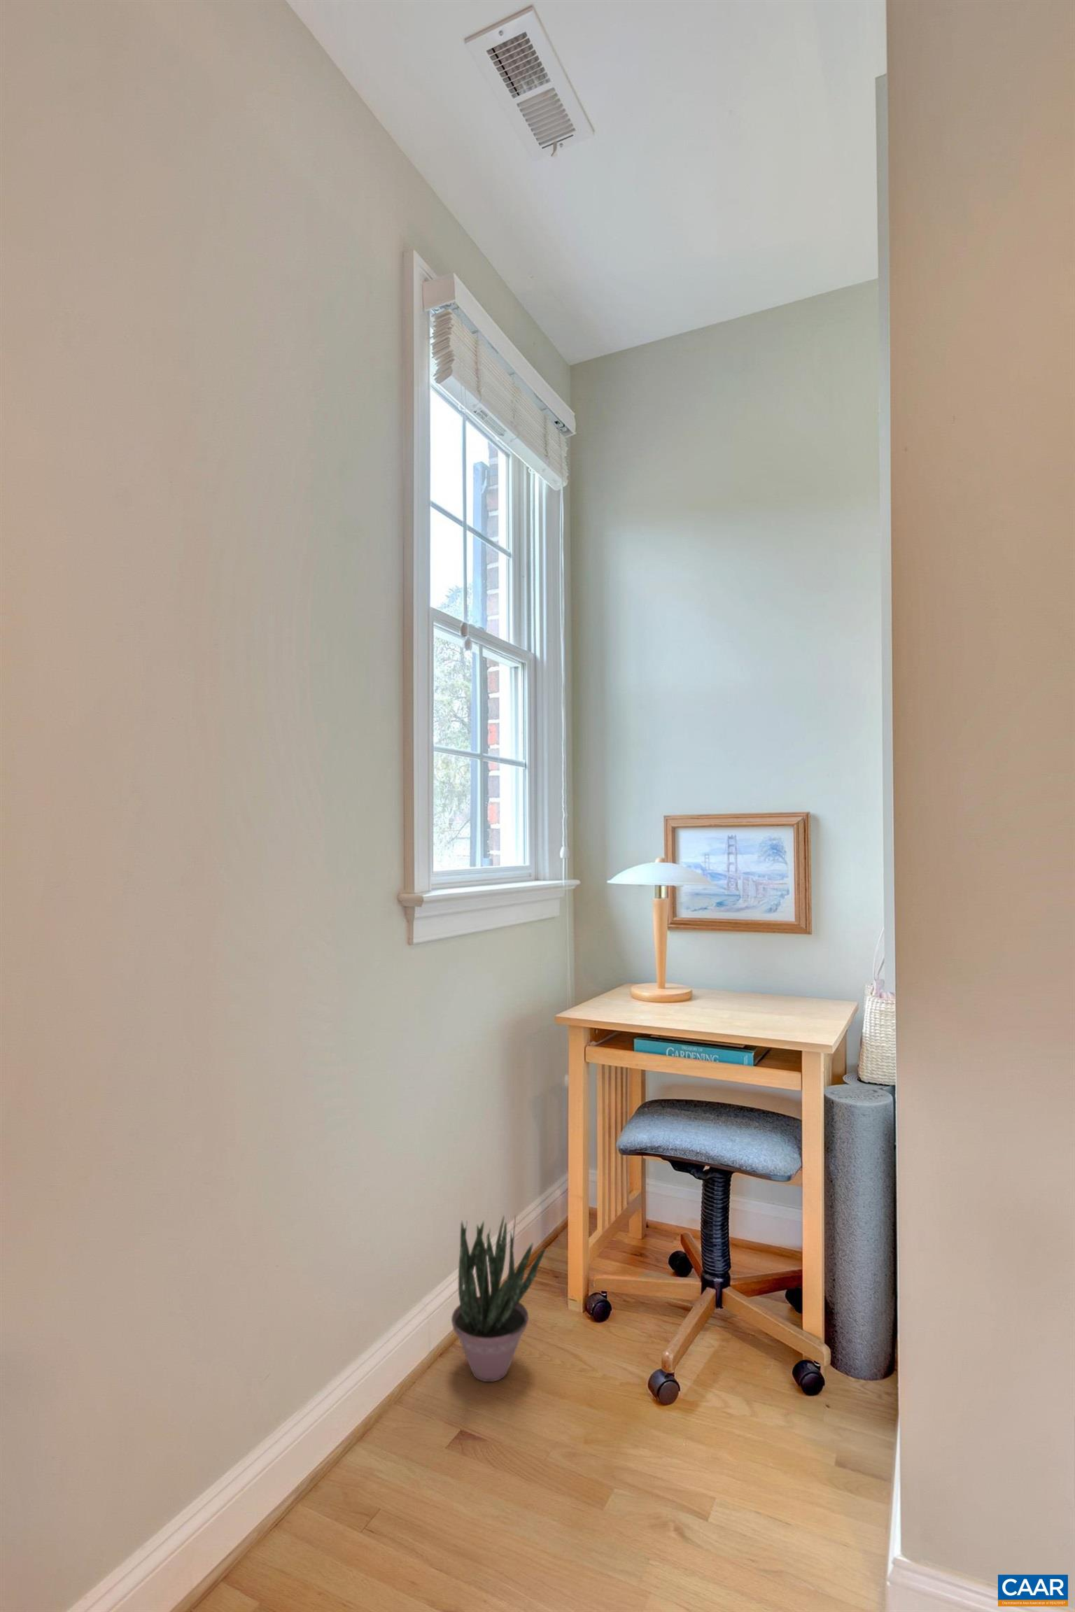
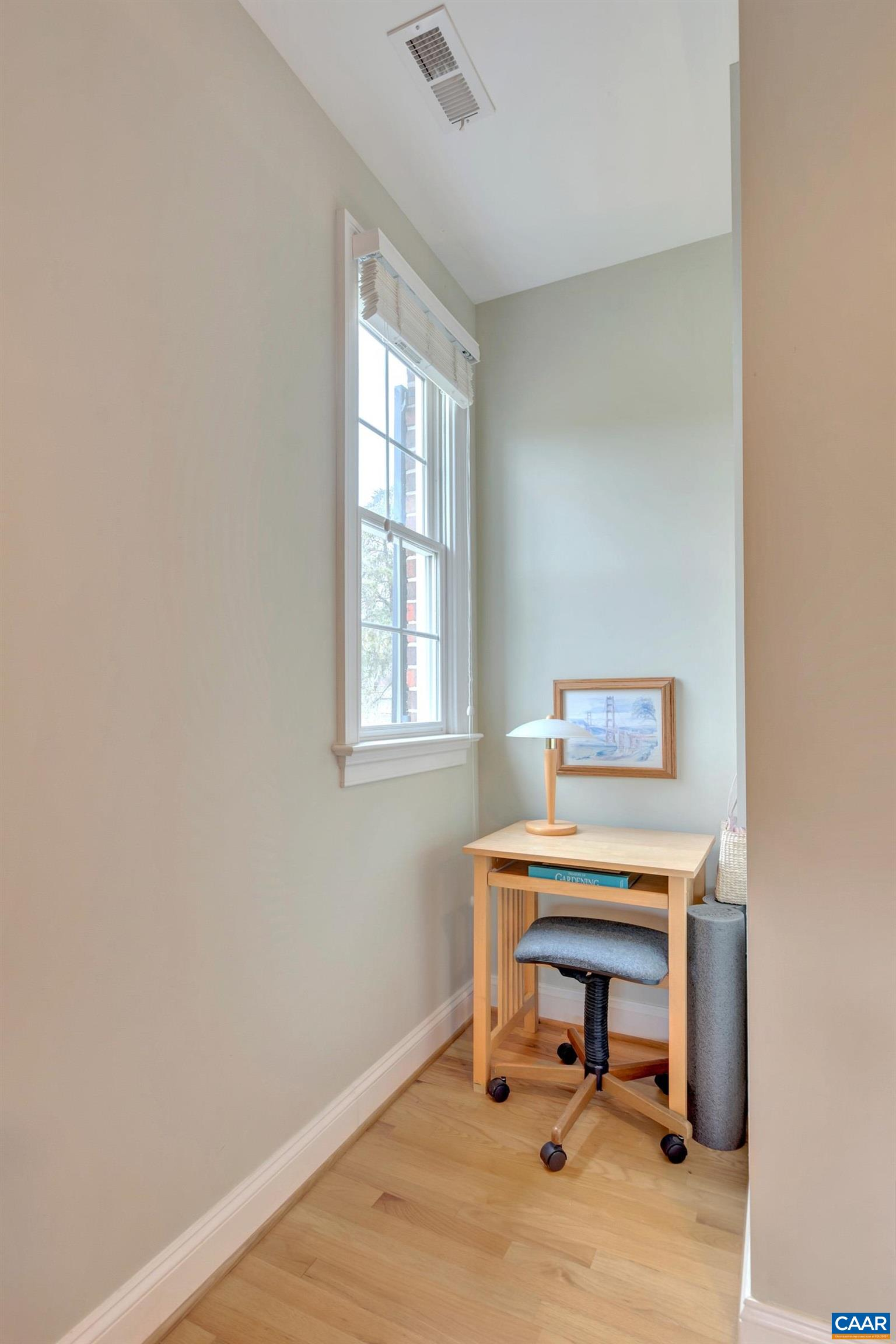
- potted plant [451,1213,546,1383]
